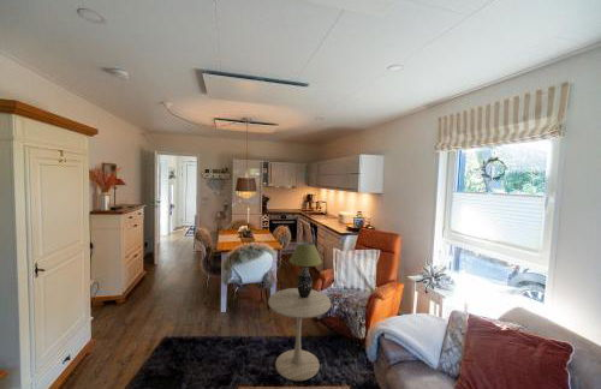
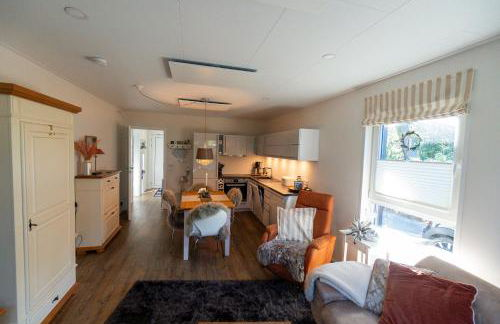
- table lamp [288,240,322,298]
- side table [267,287,332,382]
